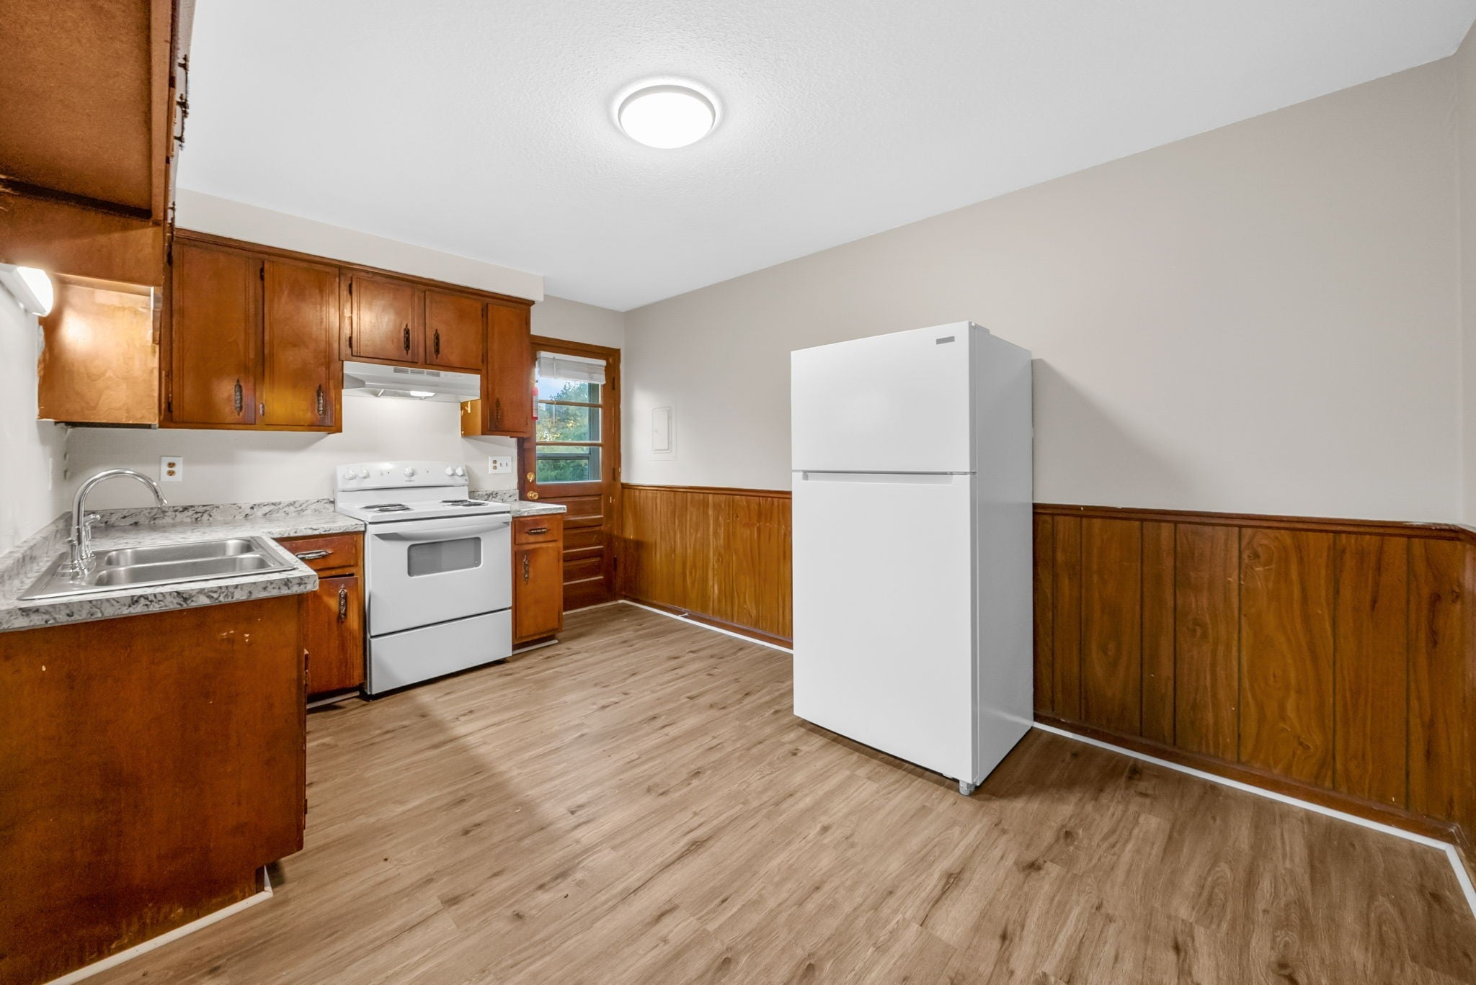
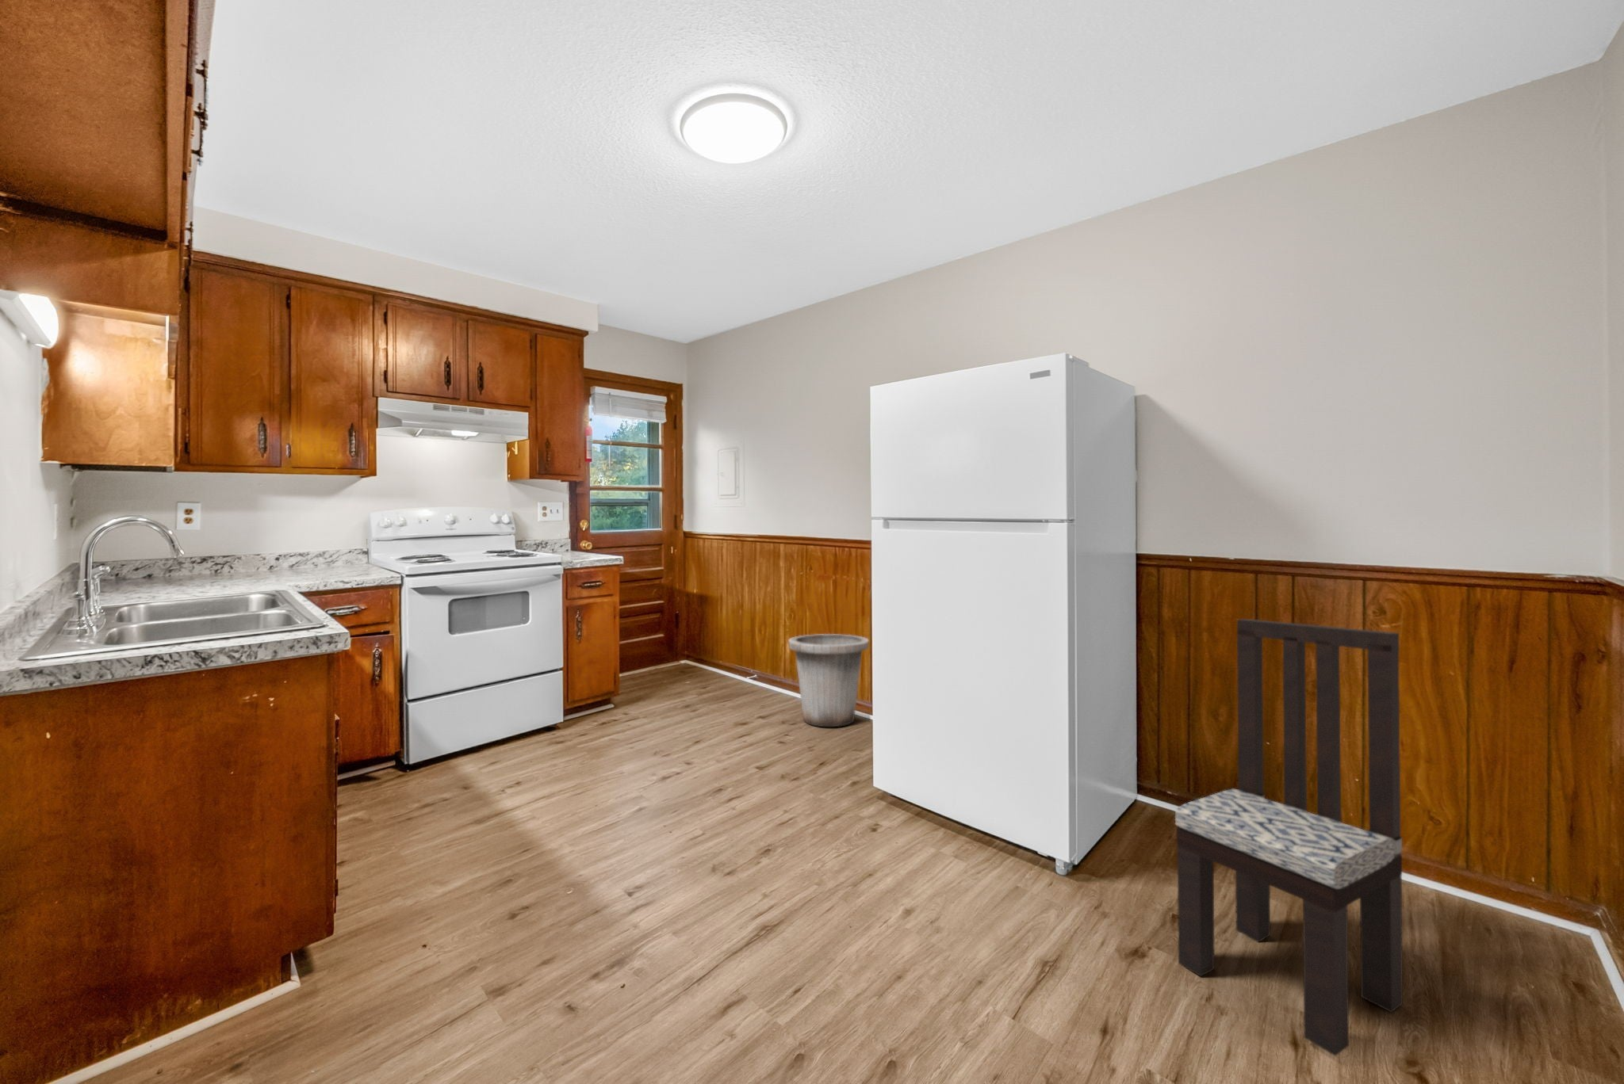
+ dining chair [1174,618,1404,1057]
+ trash can [788,633,869,727]
